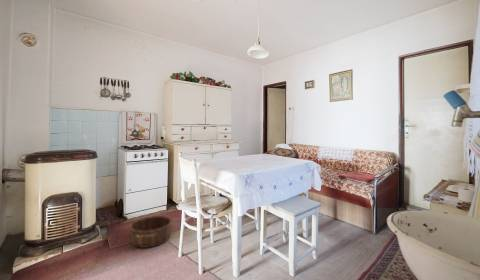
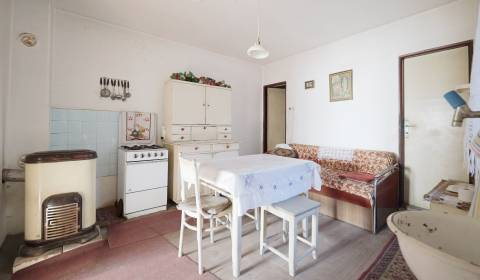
- wooden bucket [128,215,173,249]
